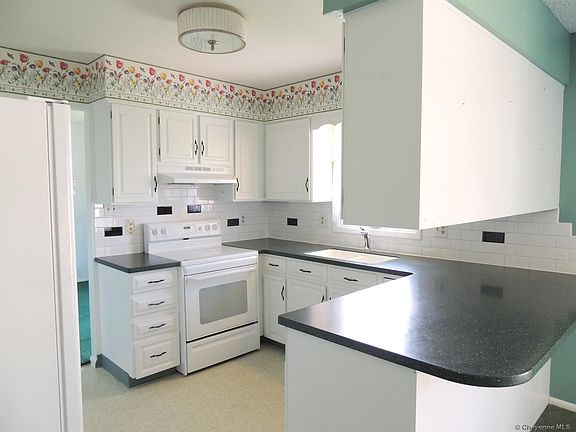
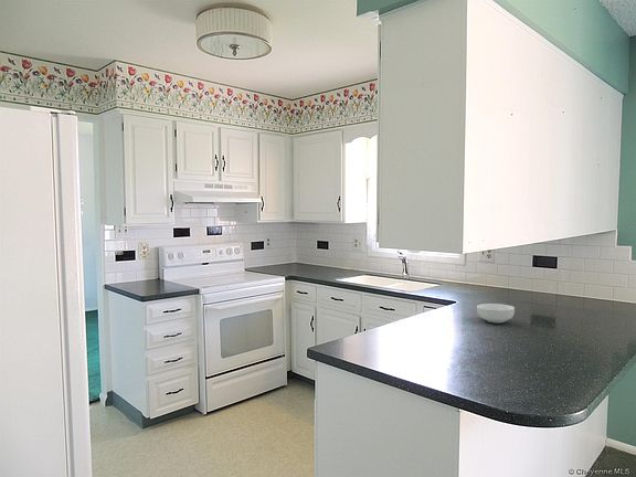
+ cereal bowl [476,303,516,324]
